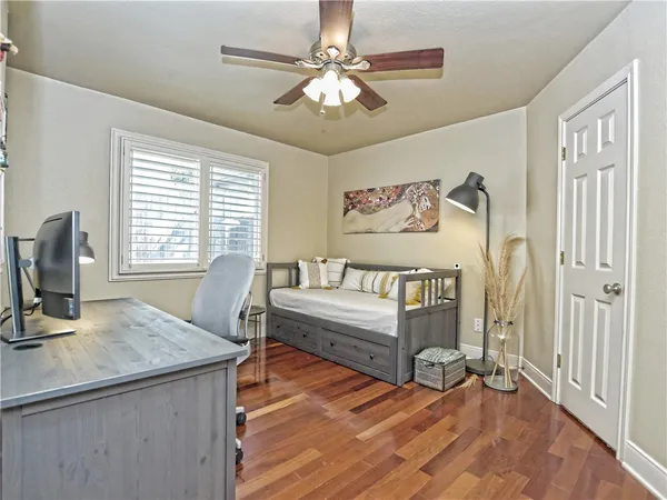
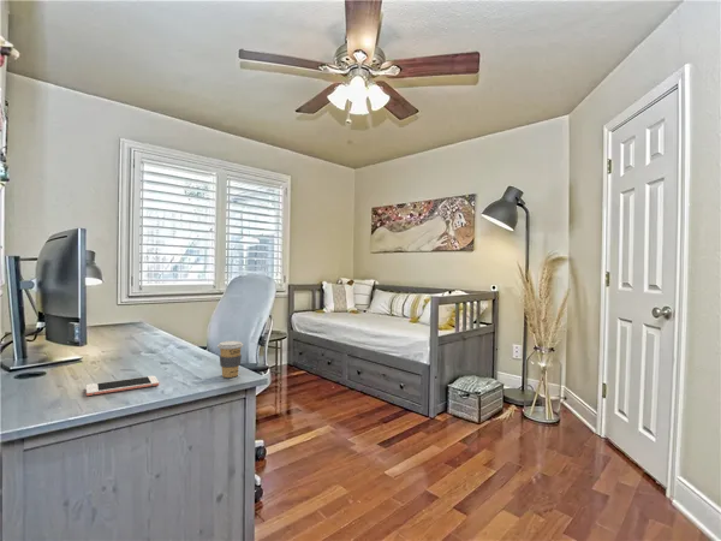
+ coffee cup [216,340,244,379]
+ cell phone [85,375,160,397]
